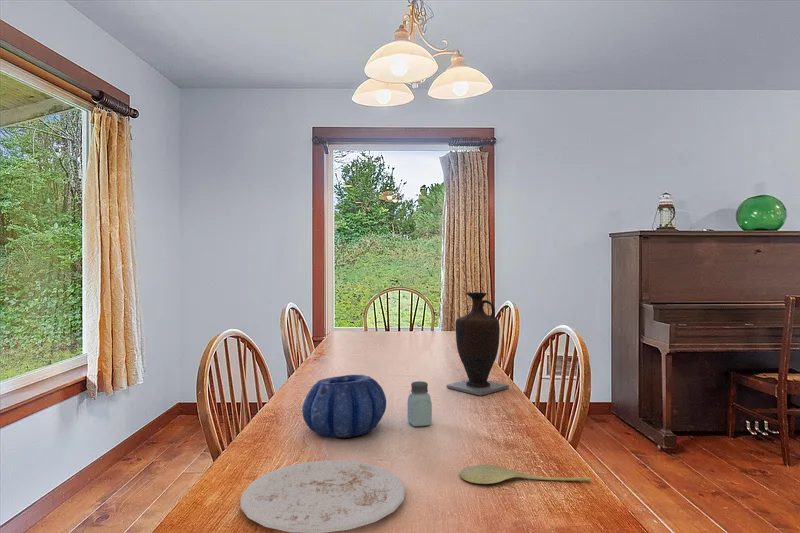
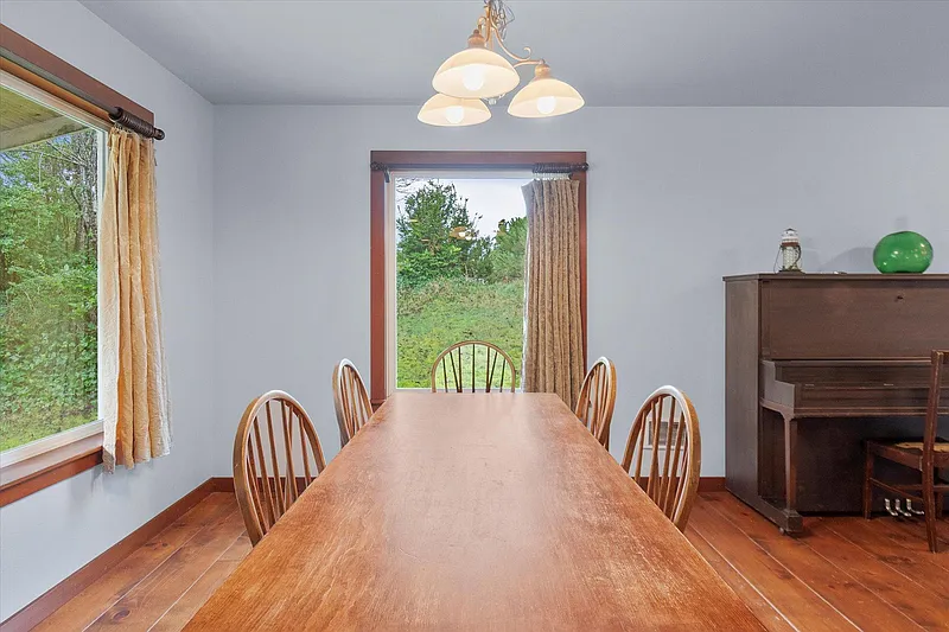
- saltshaker [407,380,433,428]
- spoon [459,464,592,485]
- vase [446,291,510,397]
- decorative bowl [301,374,387,439]
- plate [239,459,406,533]
